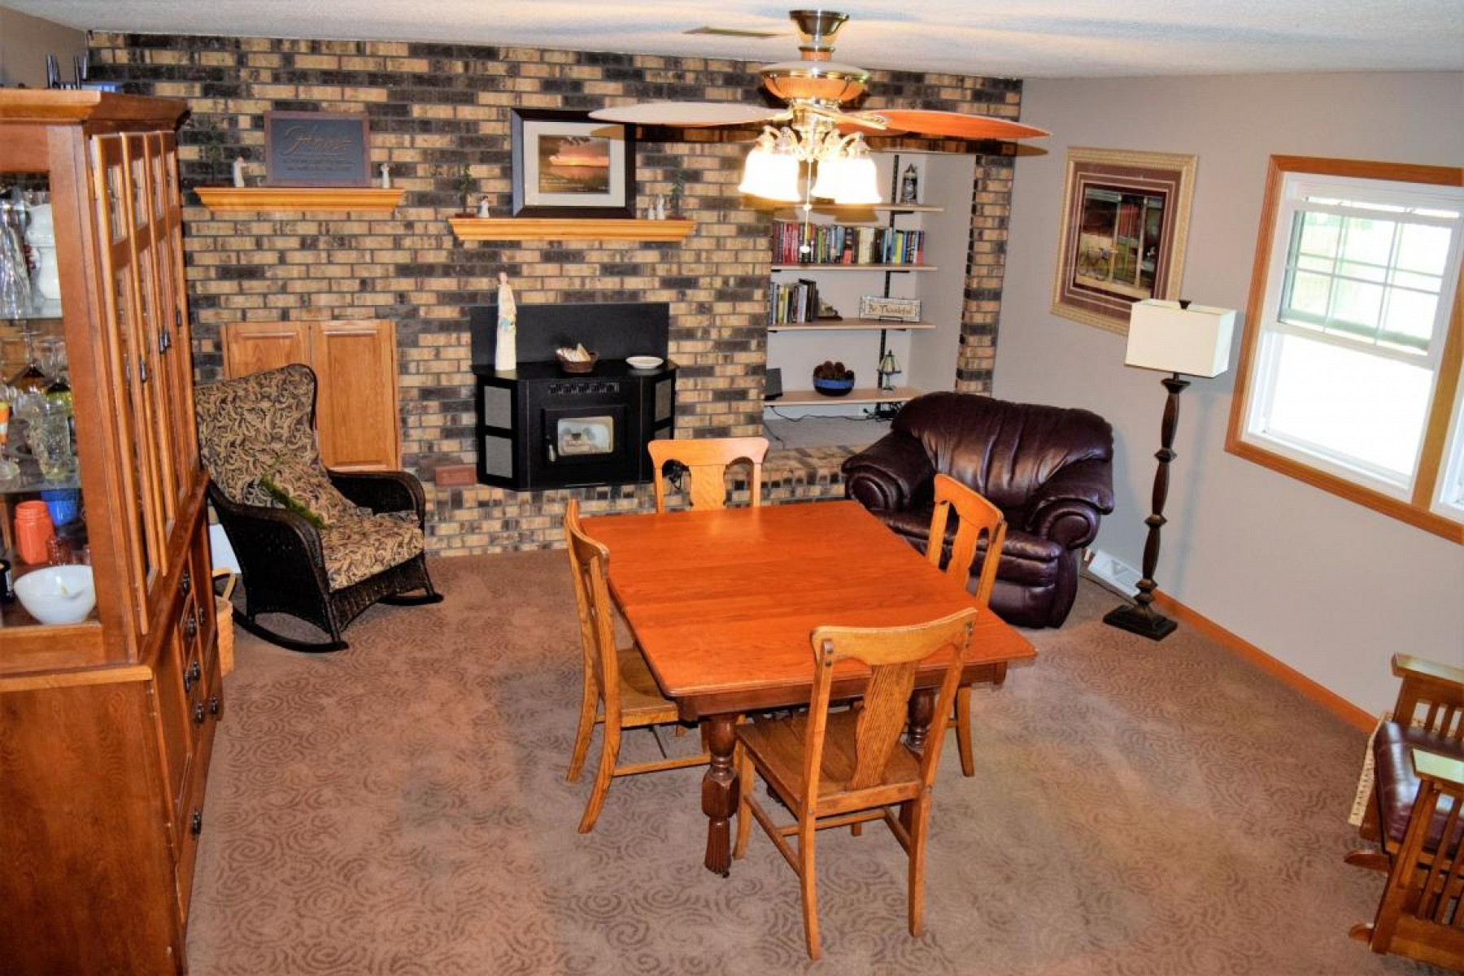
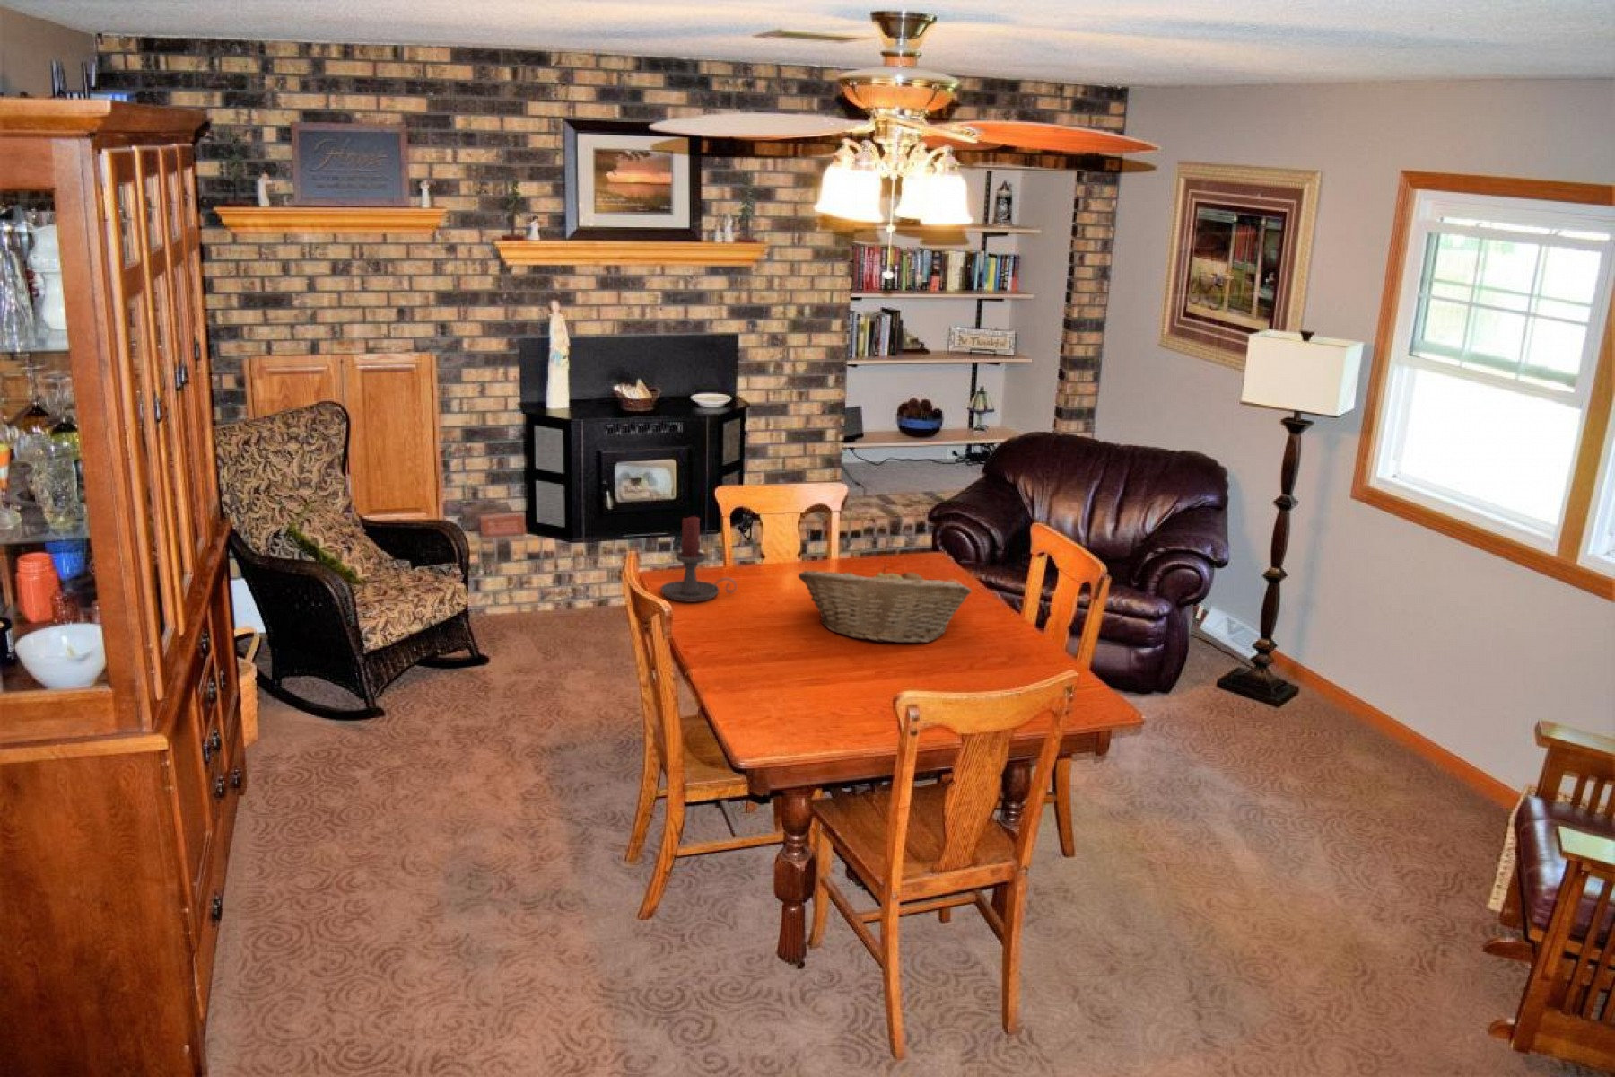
+ fruit basket [797,563,972,643]
+ candle holder [660,516,738,603]
